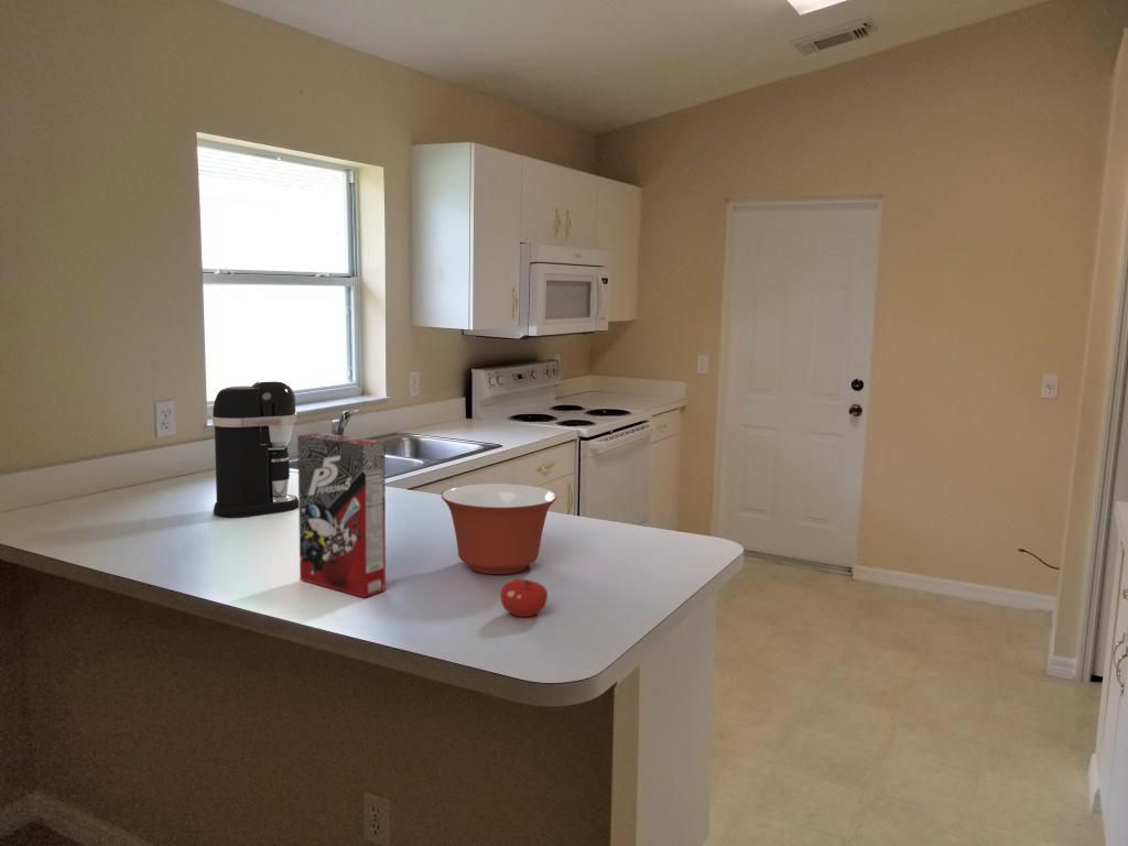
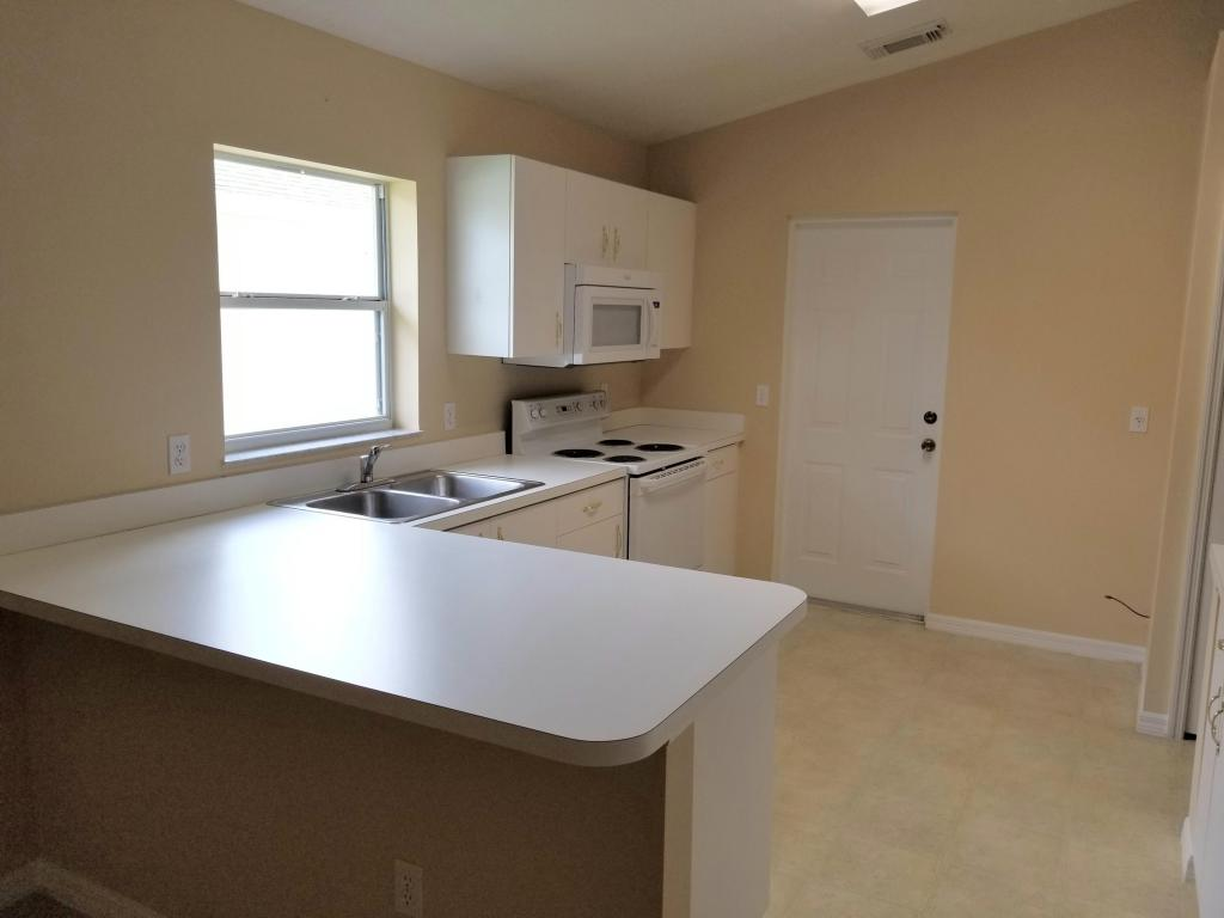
- cereal box [296,432,387,599]
- coffee maker [212,378,299,518]
- fruit [499,578,549,618]
- mixing bowl [441,482,558,575]
